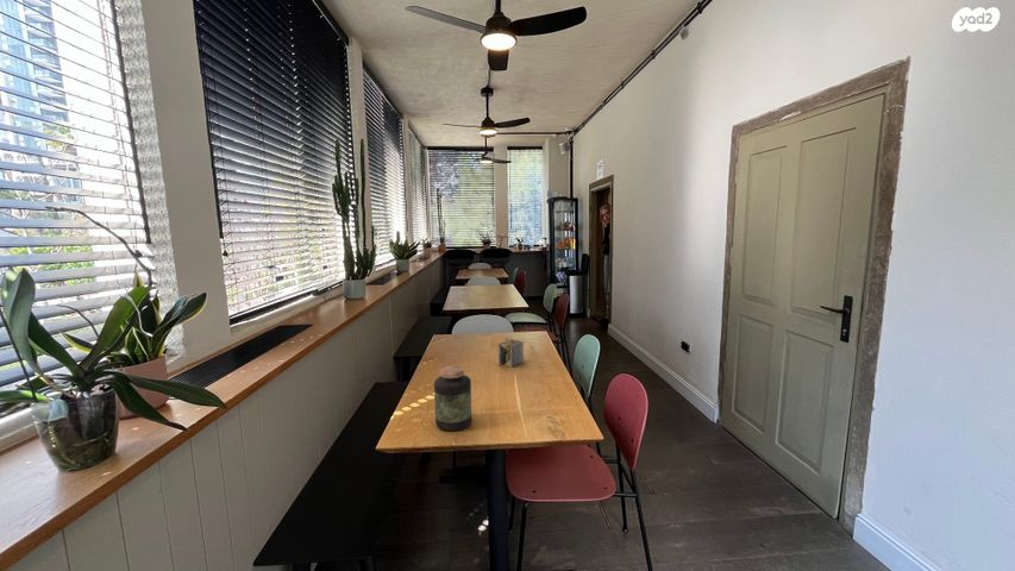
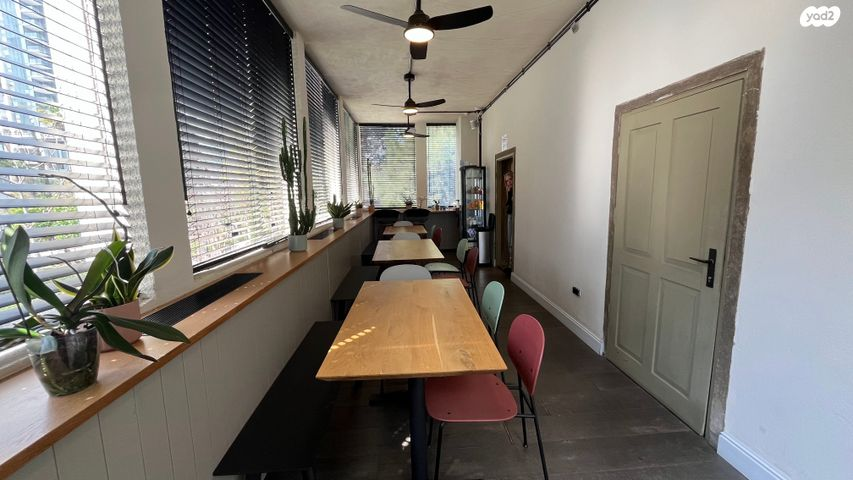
- napkin holder [497,335,525,368]
- jar [433,365,472,432]
